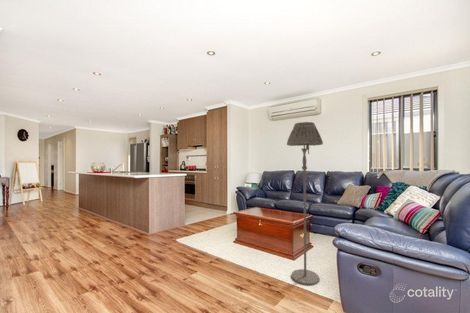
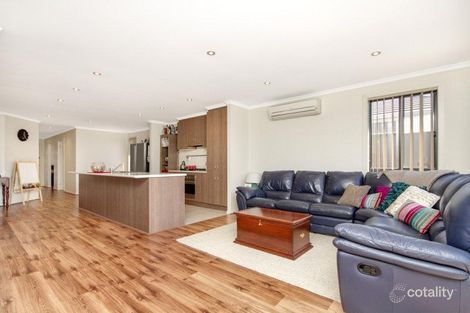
- floor lamp [286,121,324,286]
